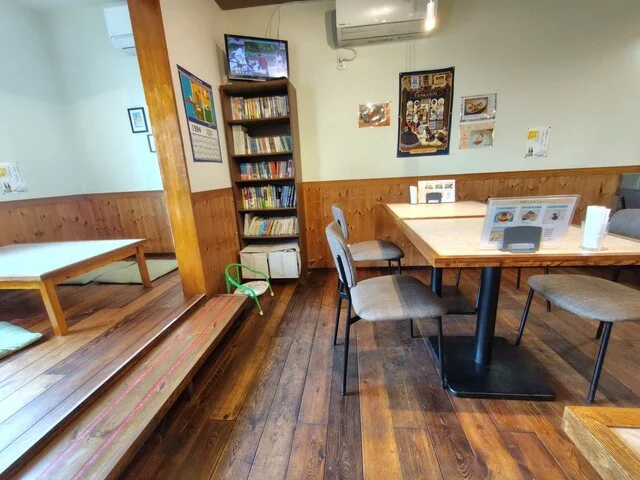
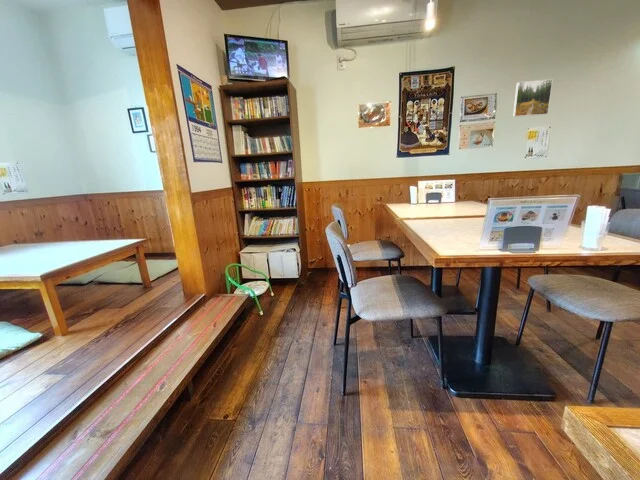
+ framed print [512,78,554,118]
